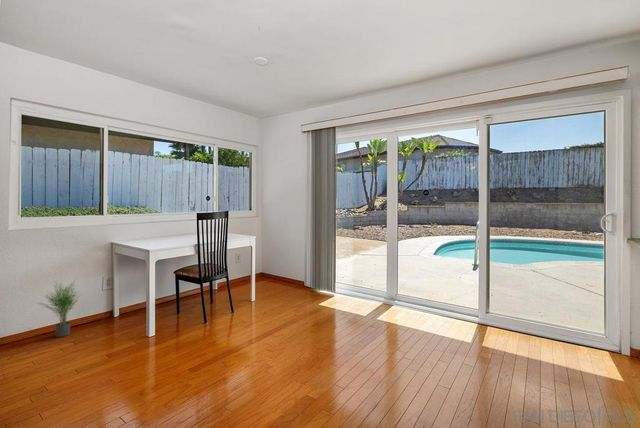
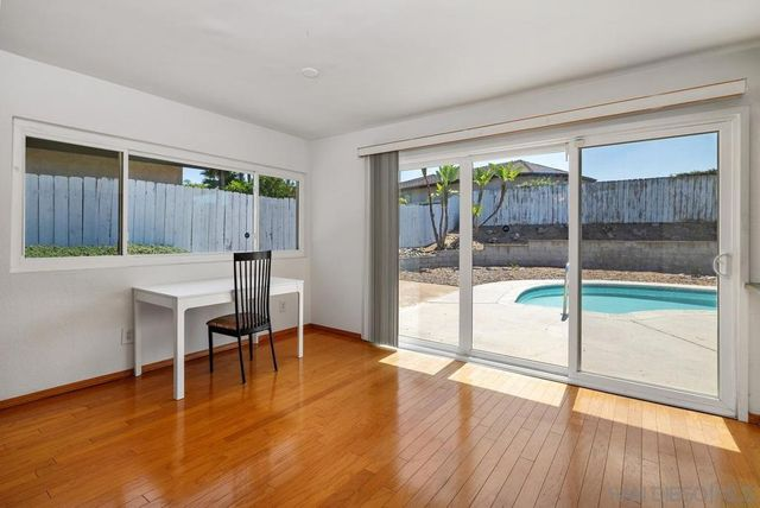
- potted plant [35,277,85,338]
